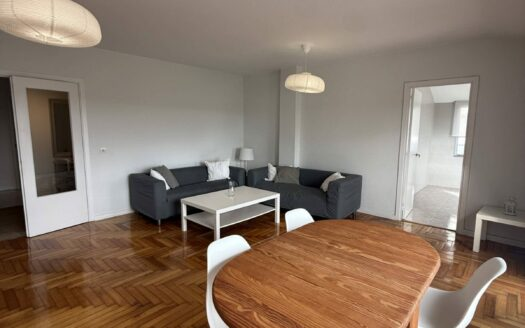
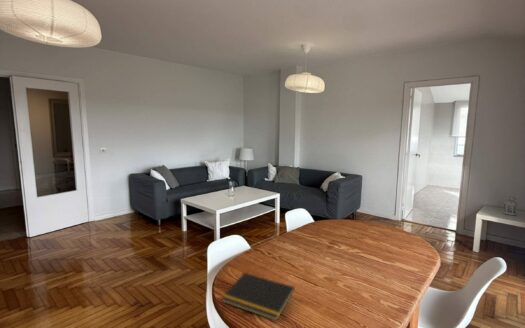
+ notepad [220,272,296,322]
